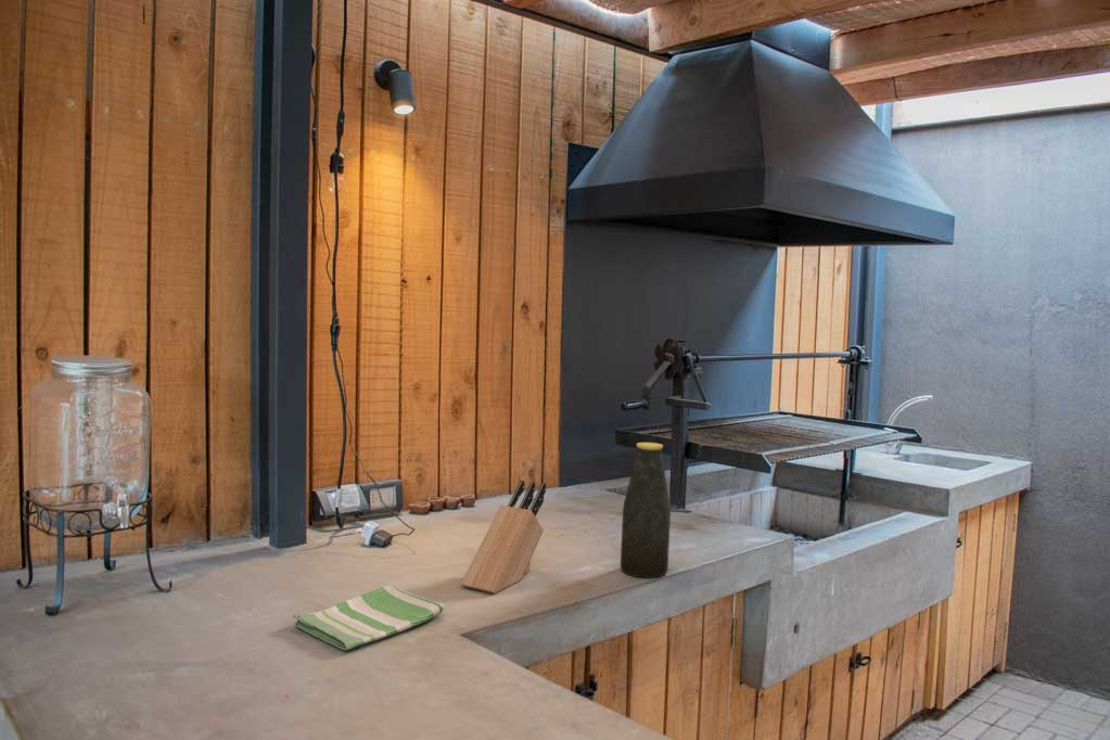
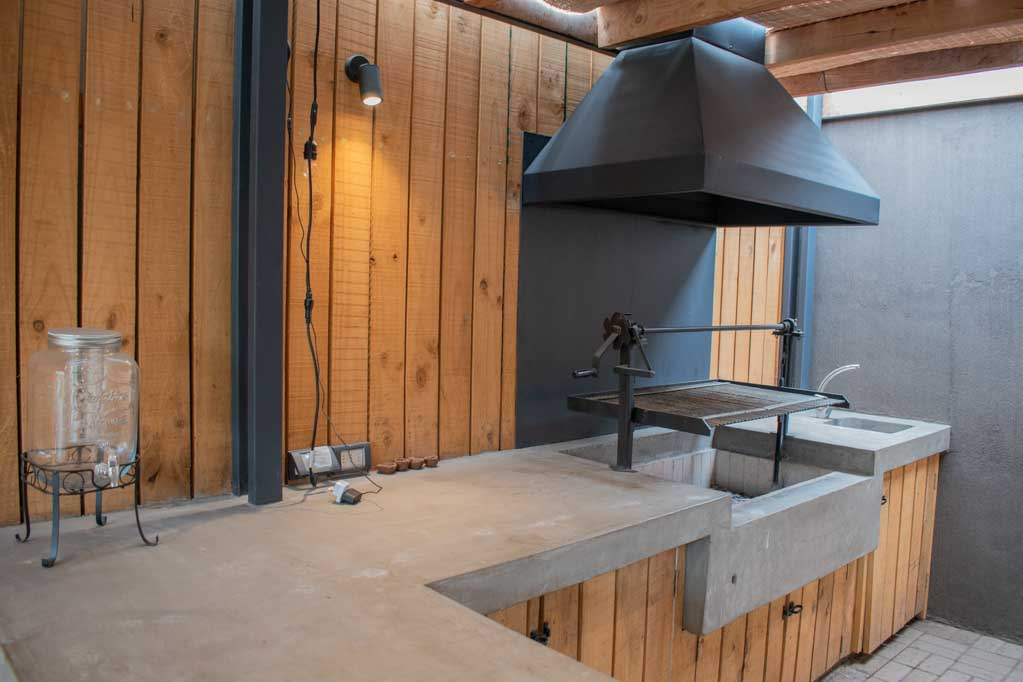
- dish towel [292,585,445,651]
- bottle [620,442,672,579]
- knife block [460,480,547,595]
